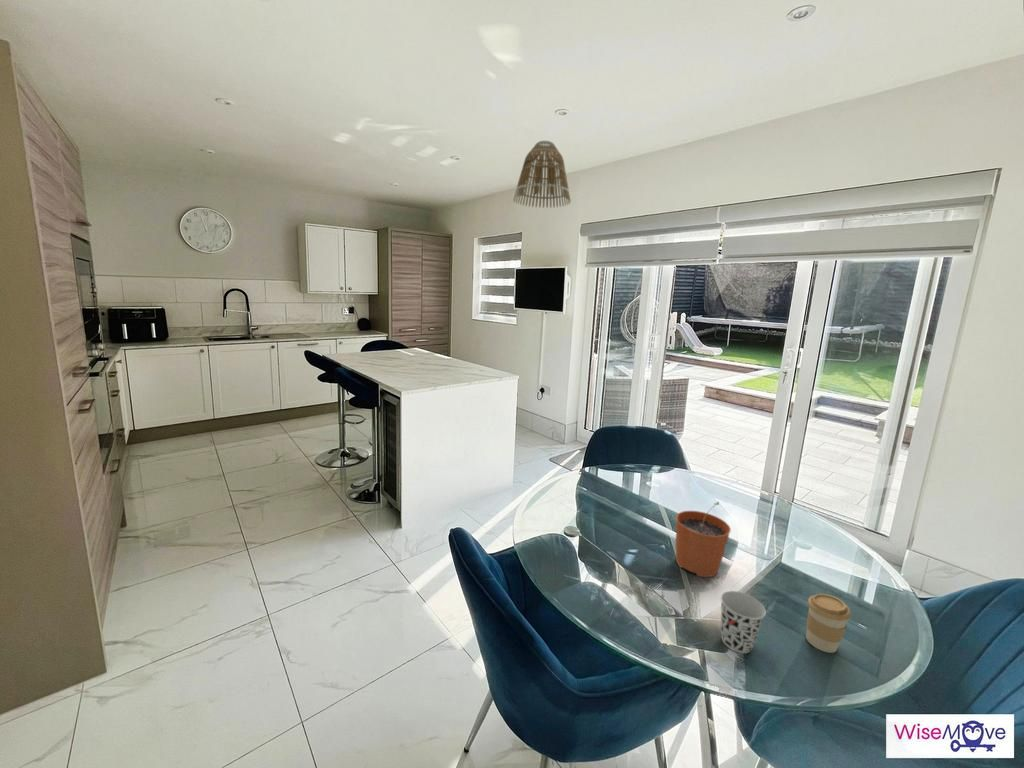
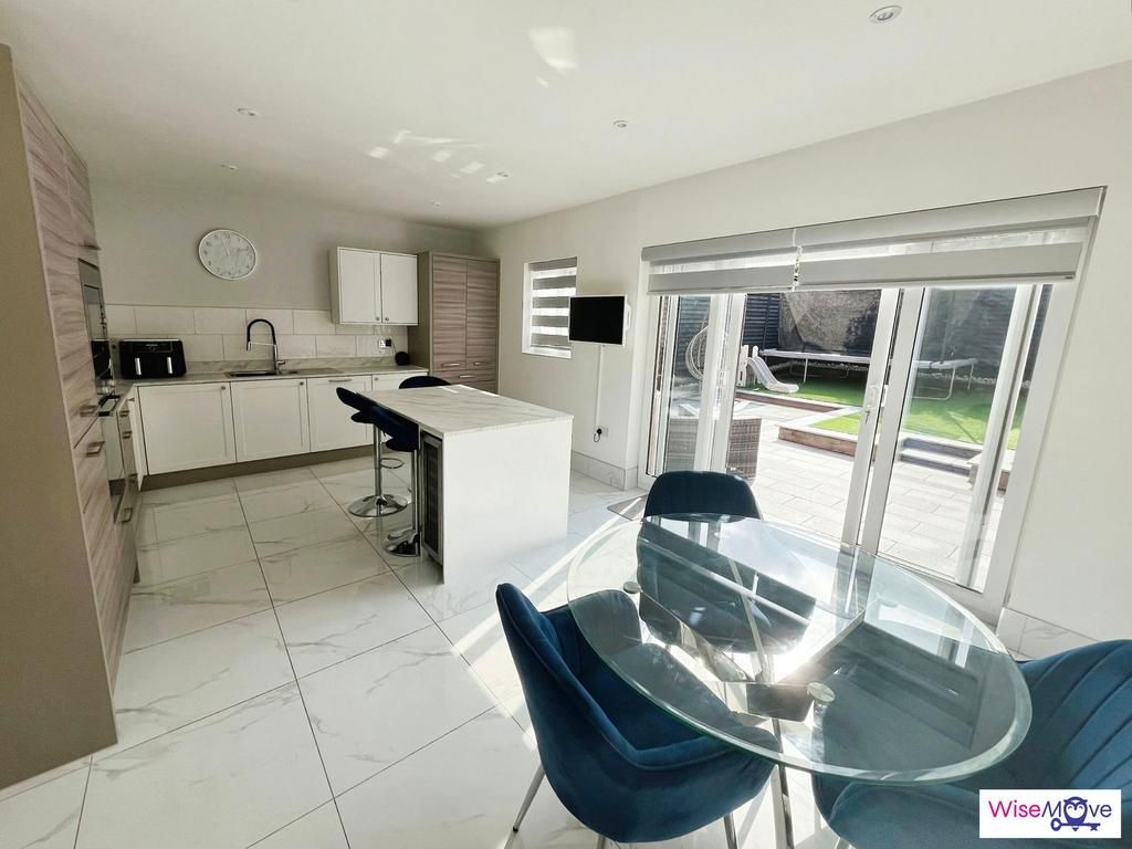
- lamp shade [512,140,572,209]
- plant pot [675,501,732,578]
- cup [720,590,767,654]
- coffee cup [805,593,852,654]
